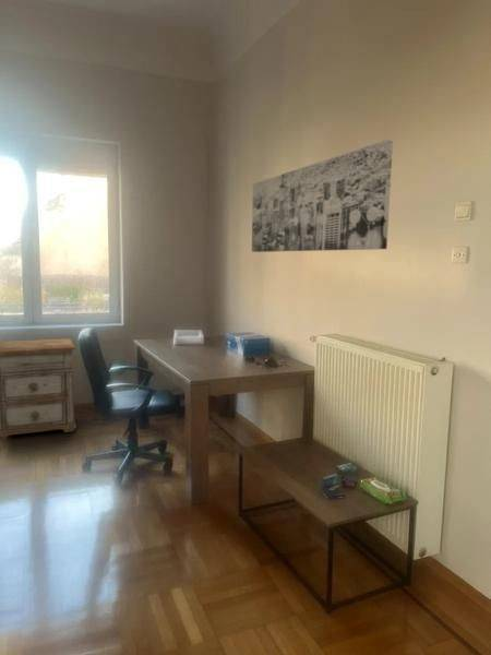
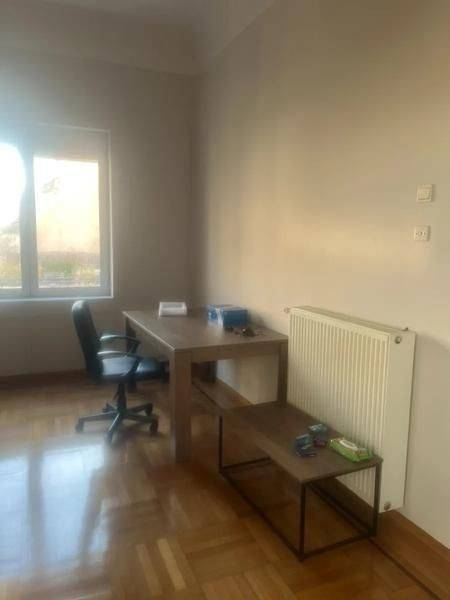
- wall art [251,139,394,253]
- nightstand [0,337,77,441]
